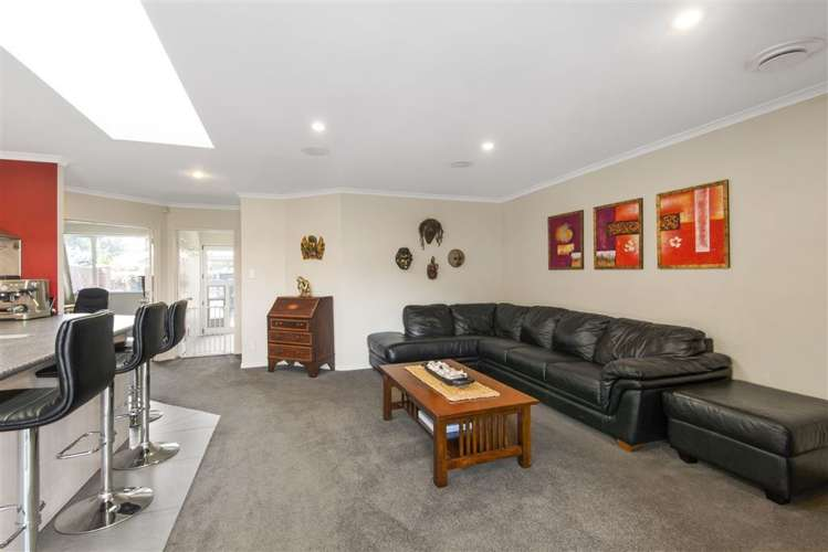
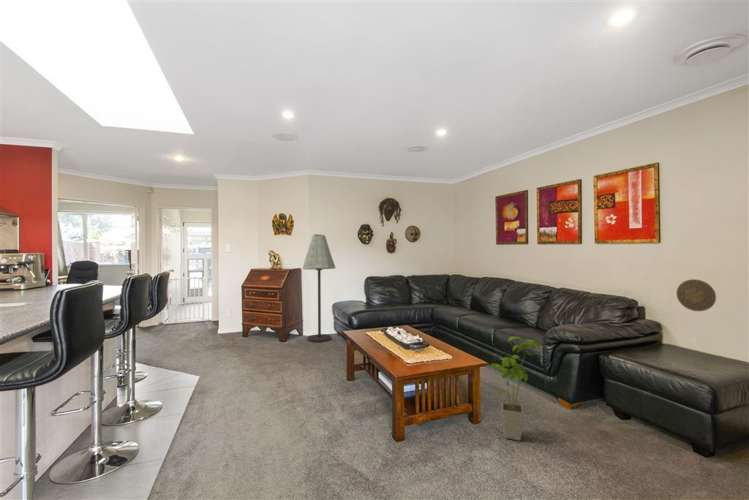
+ house plant [490,336,542,442]
+ floor lamp [301,233,336,343]
+ decorative plate [676,278,717,312]
